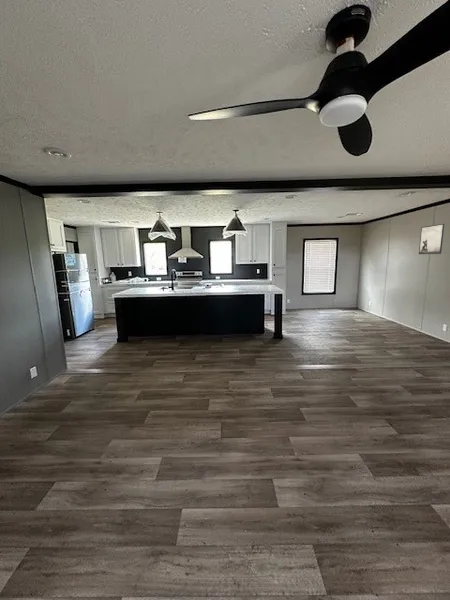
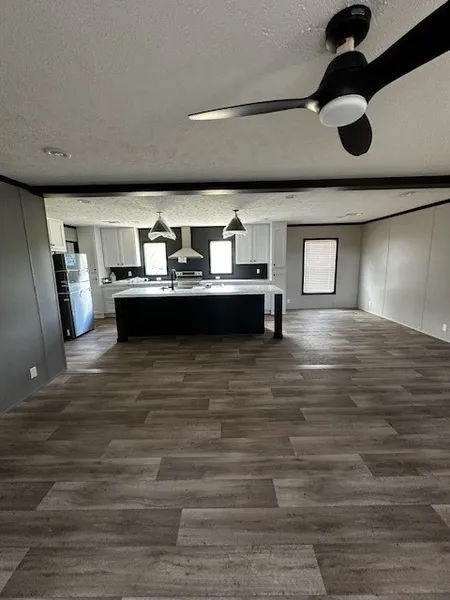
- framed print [418,223,445,255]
